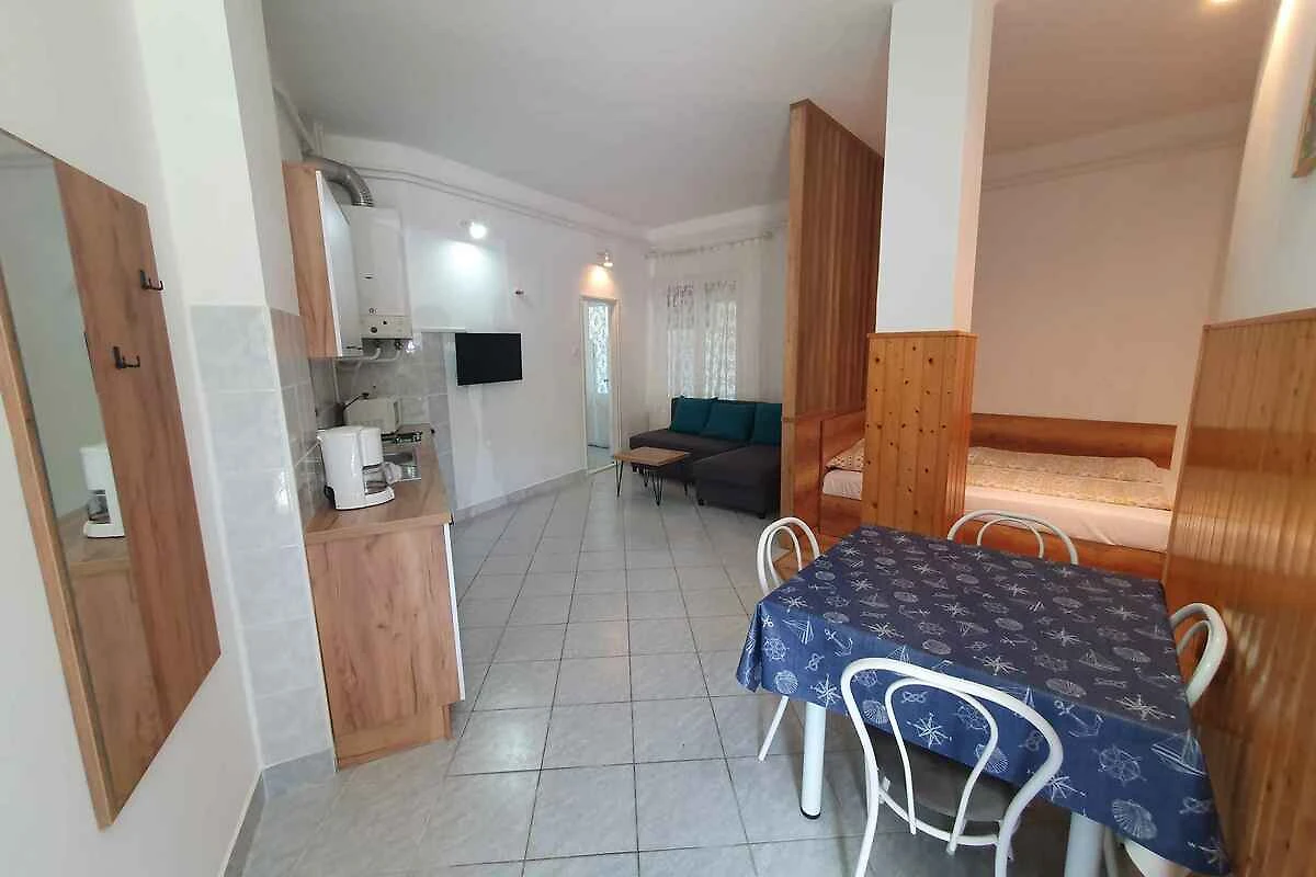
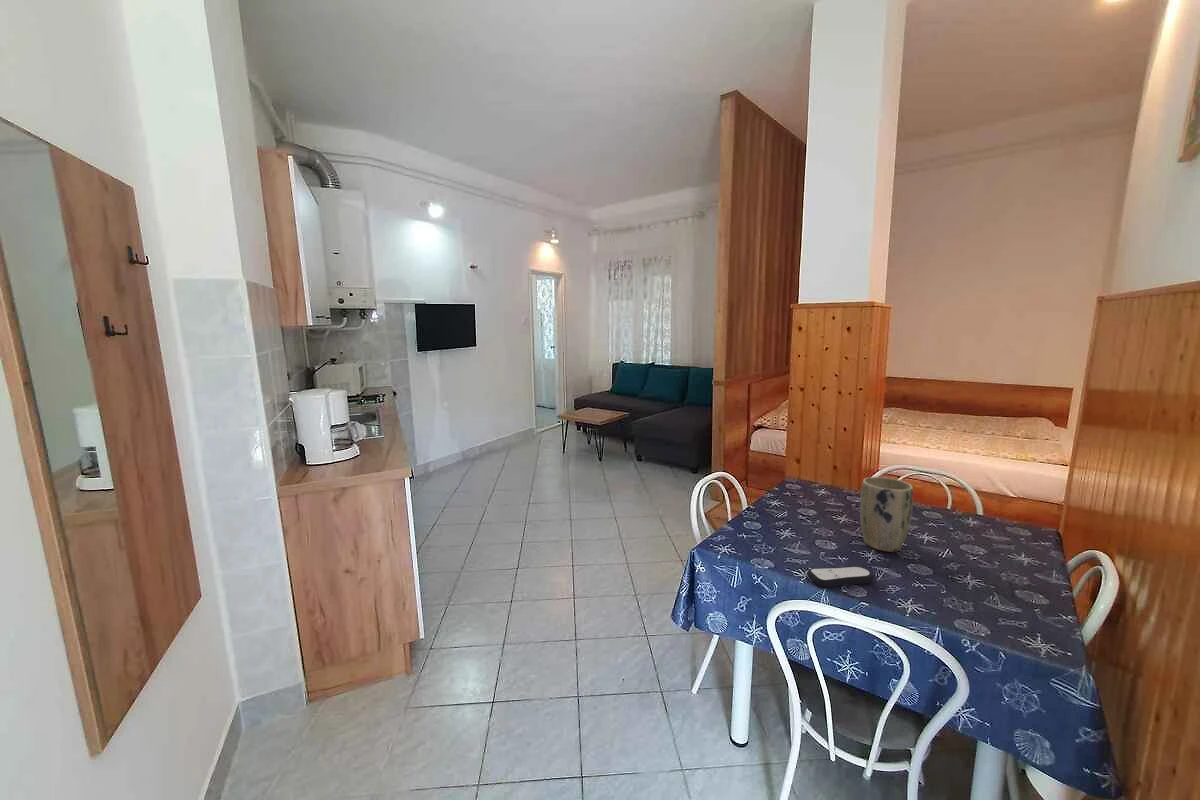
+ plant pot [859,476,914,553]
+ remote control [806,565,875,588]
